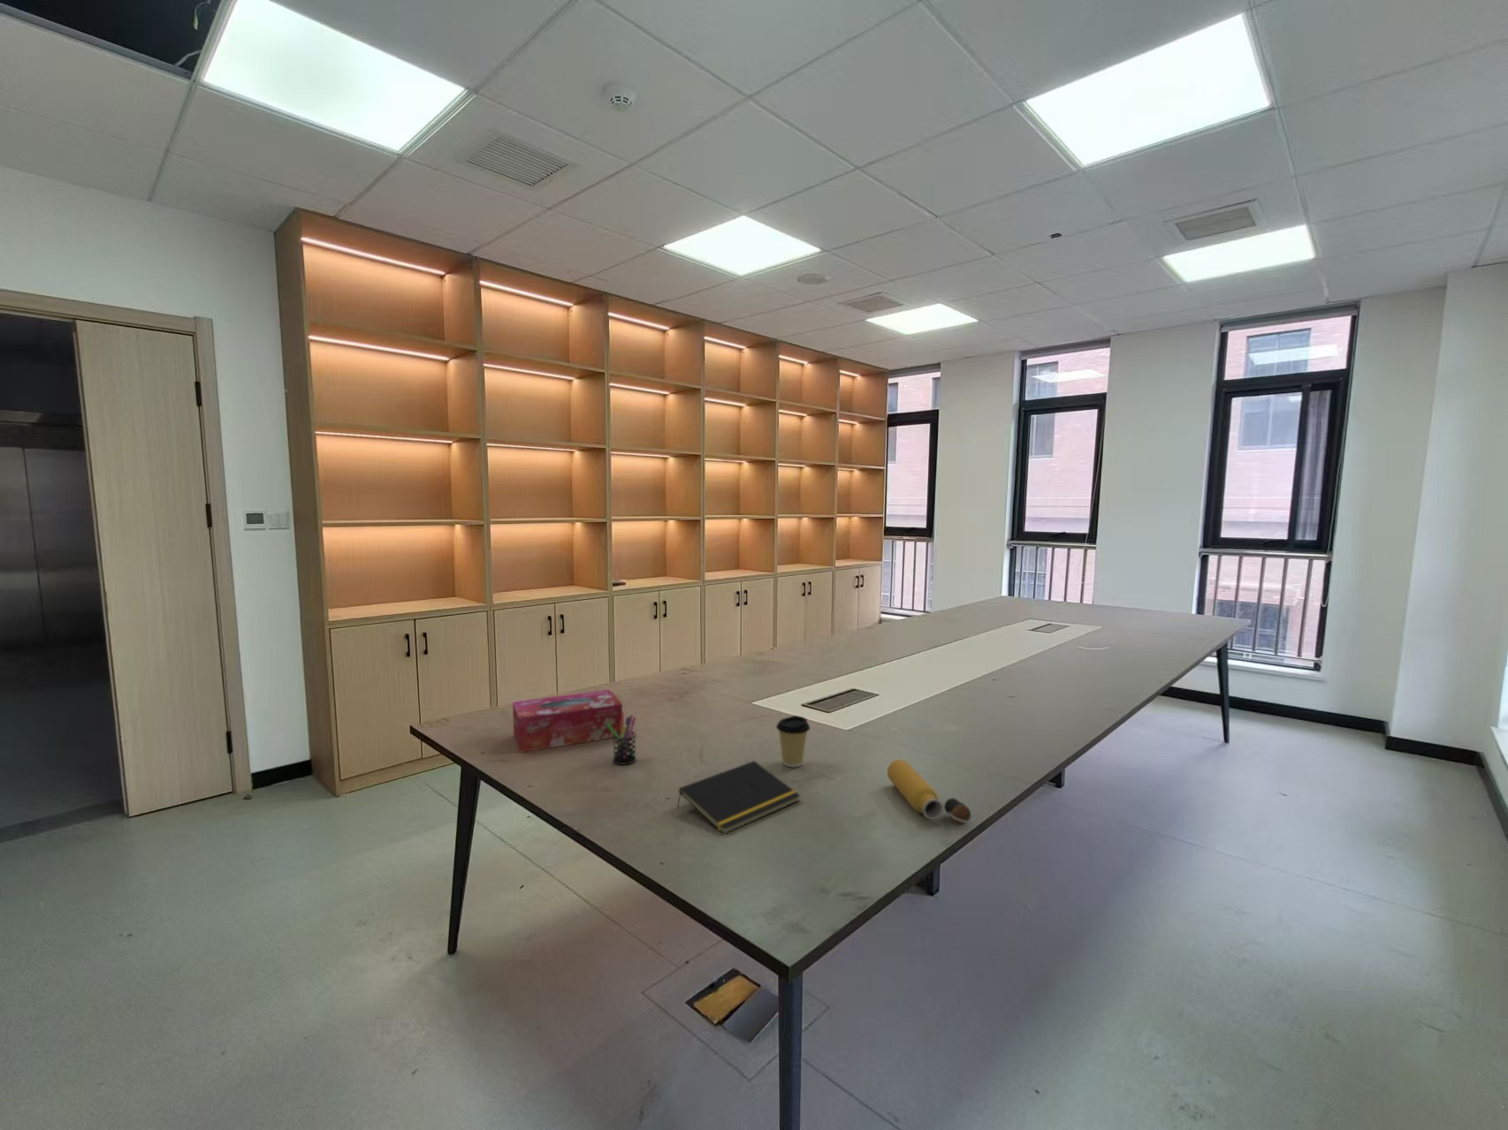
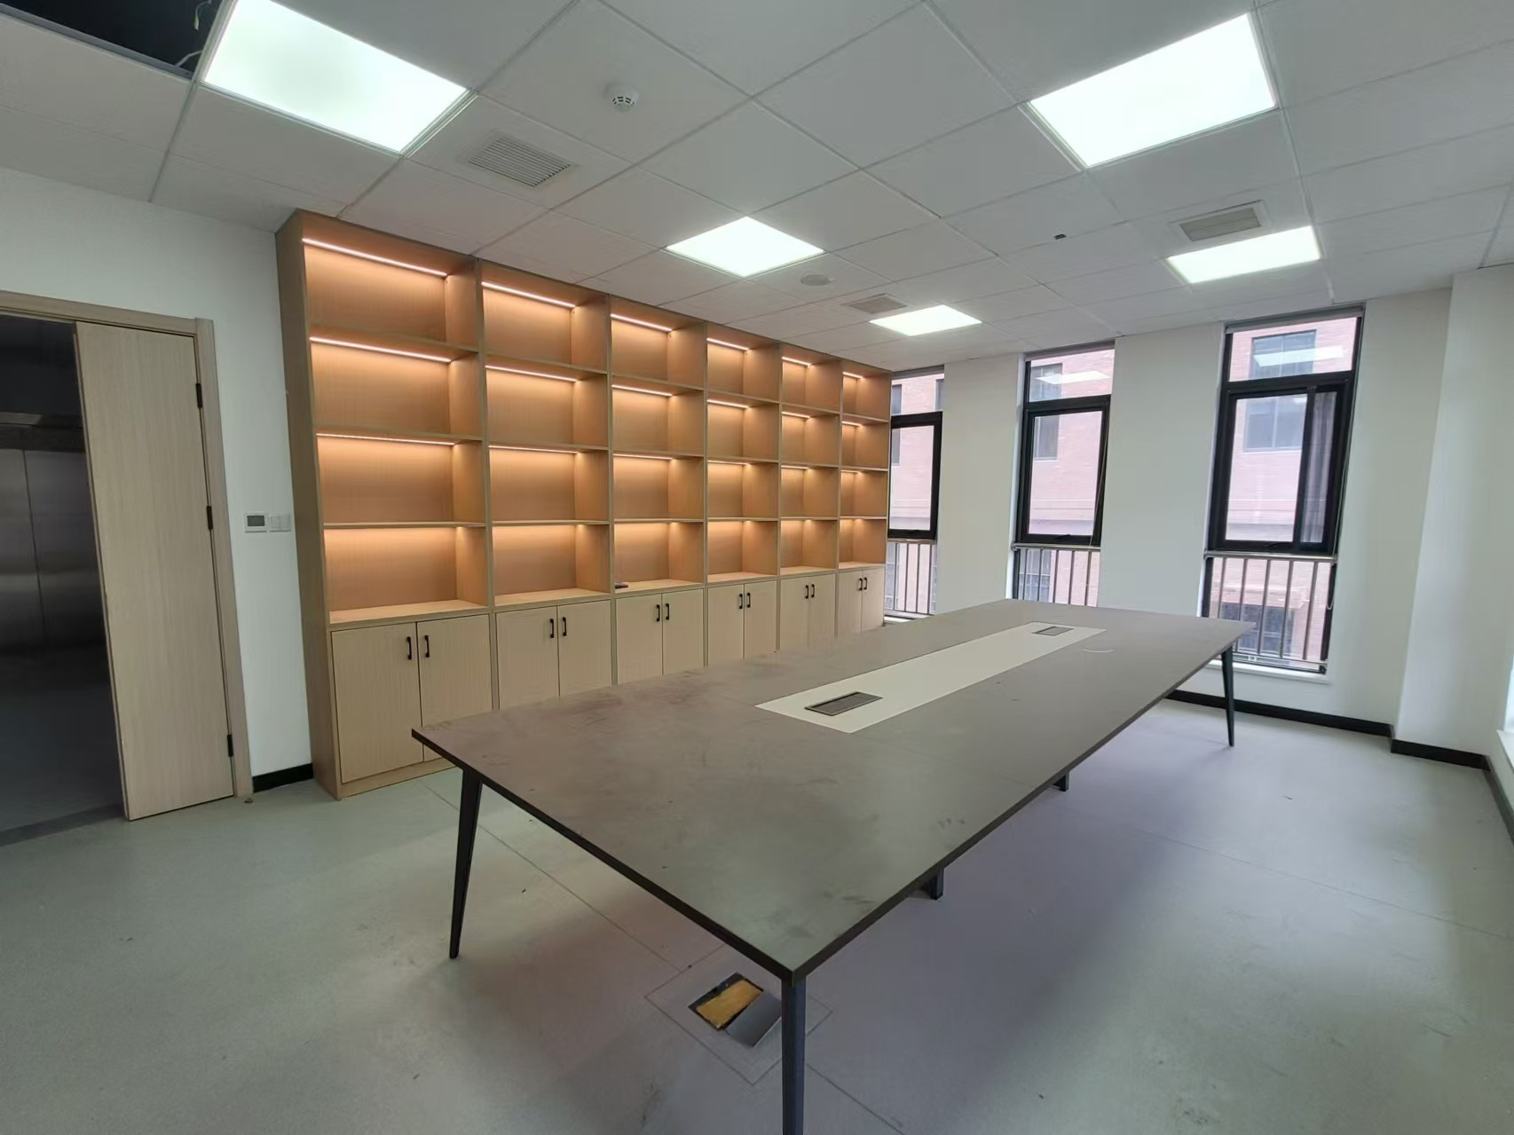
- pen holder [607,711,638,766]
- notepad [676,760,801,834]
- water bottle [887,758,975,826]
- tissue box [512,690,623,754]
- coffee cup [775,715,811,768]
